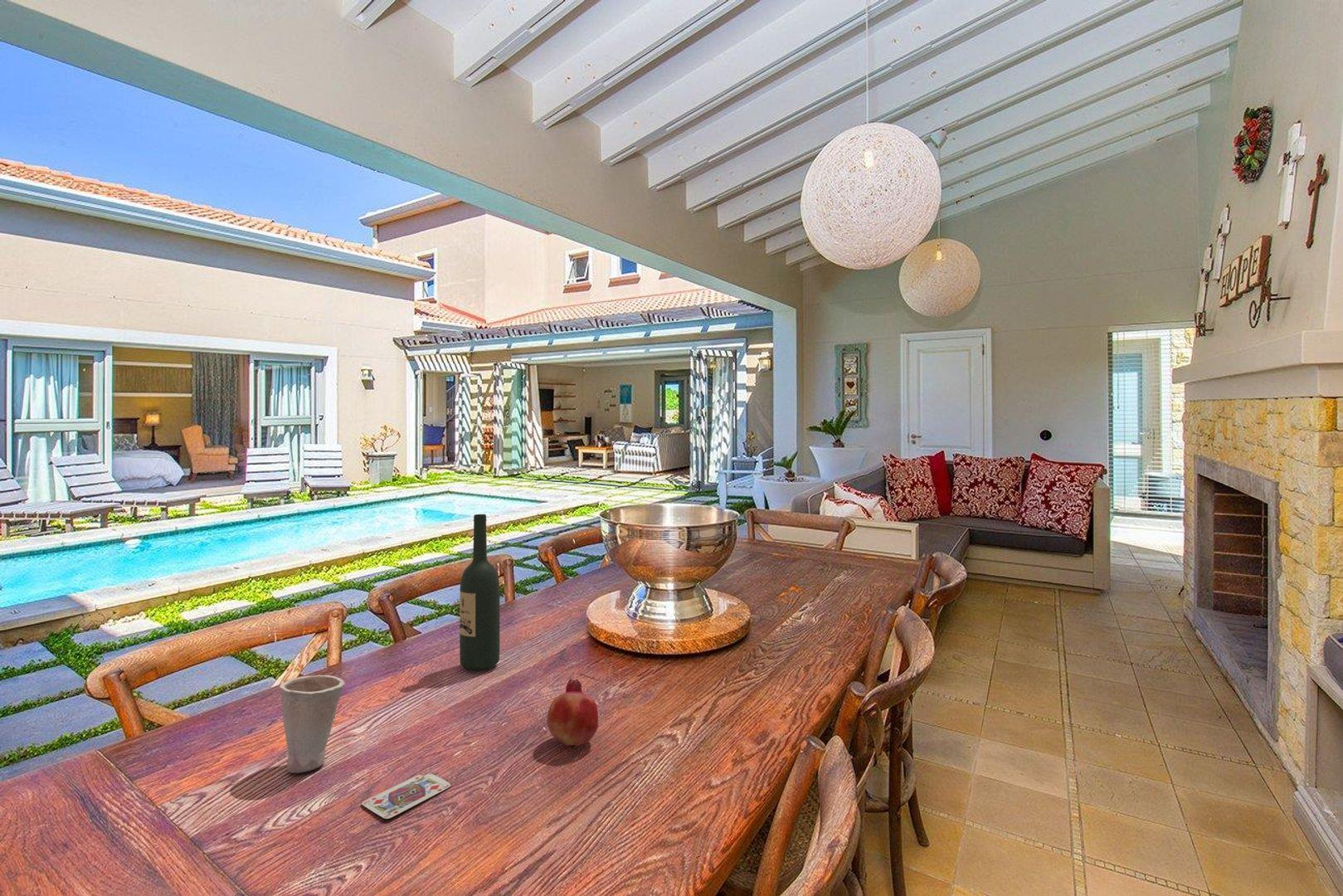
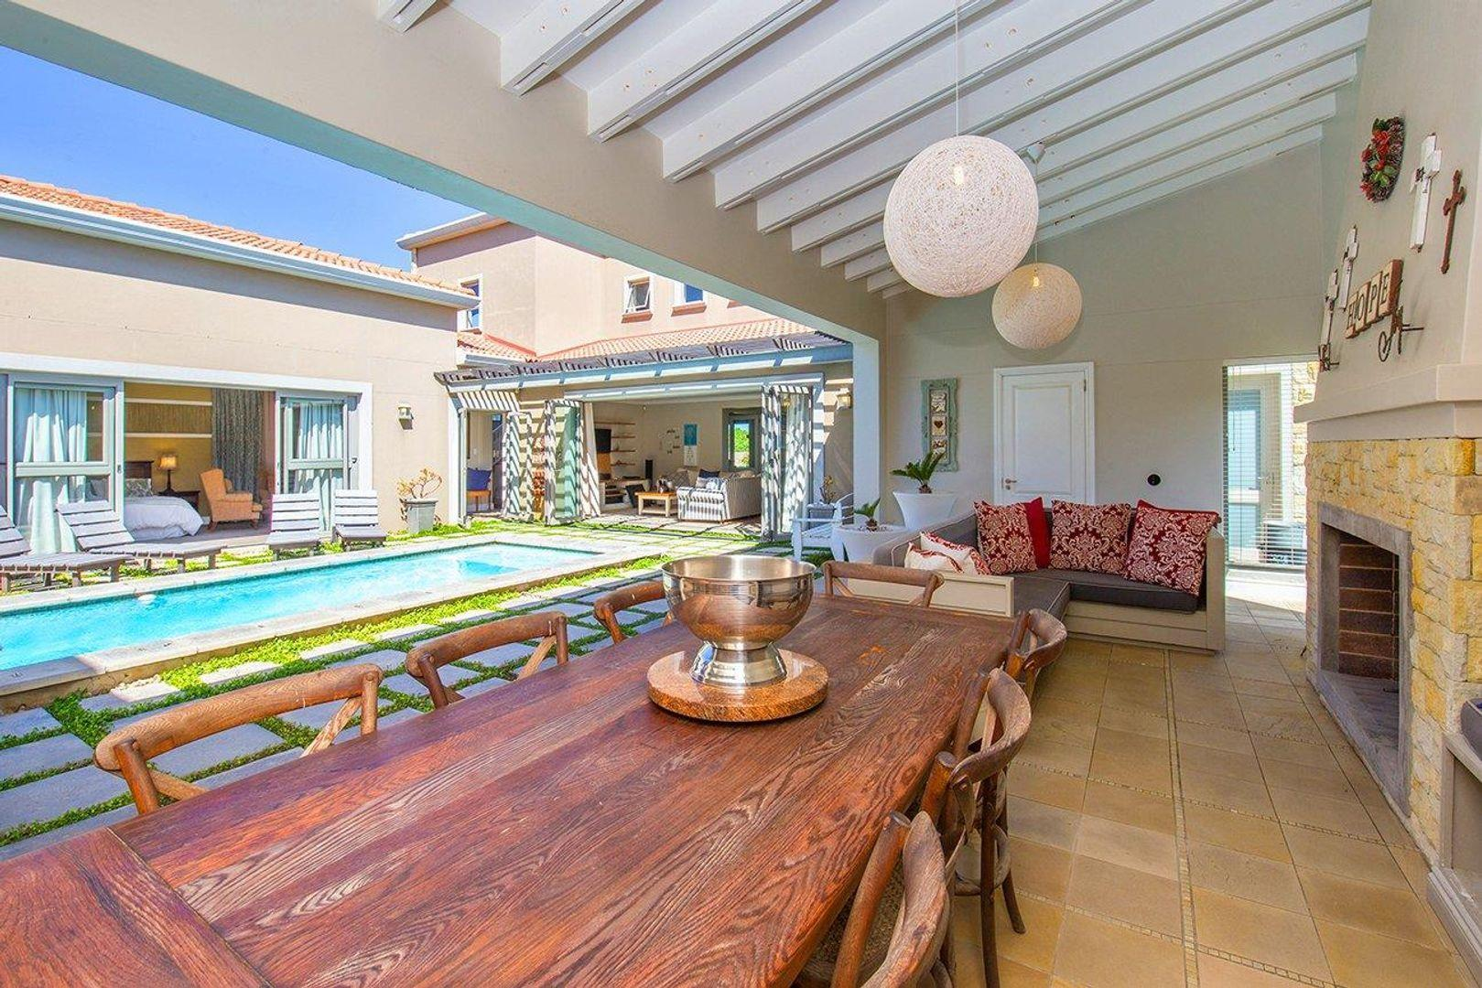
- wine bottle [459,514,500,671]
- cup [279,674,346,774]
- playing card [361,773,452,820]
- fruit [547,678,599,749]
